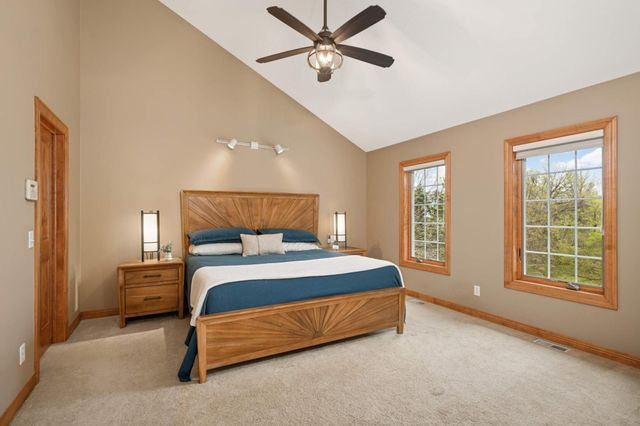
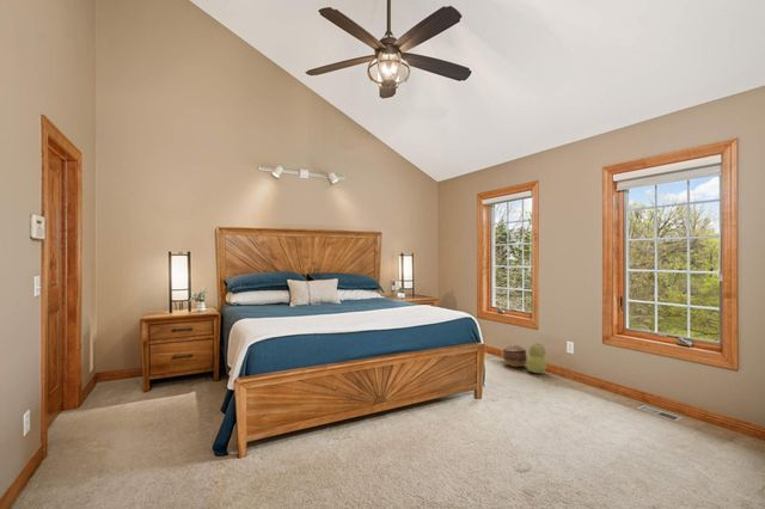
+ vase [525,342,547,374]
+ basket [502,344,528,368]
